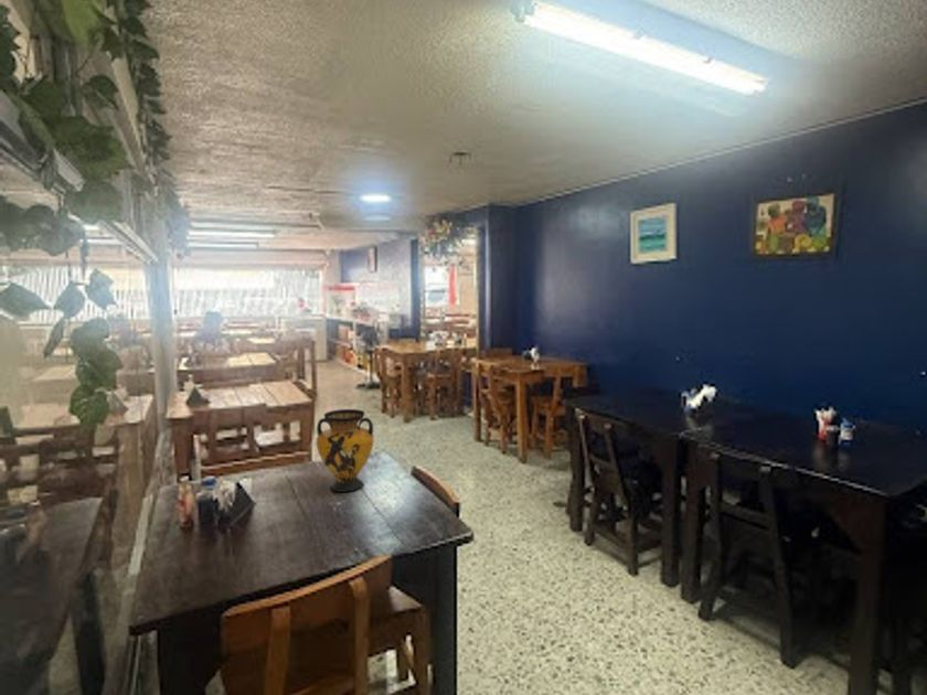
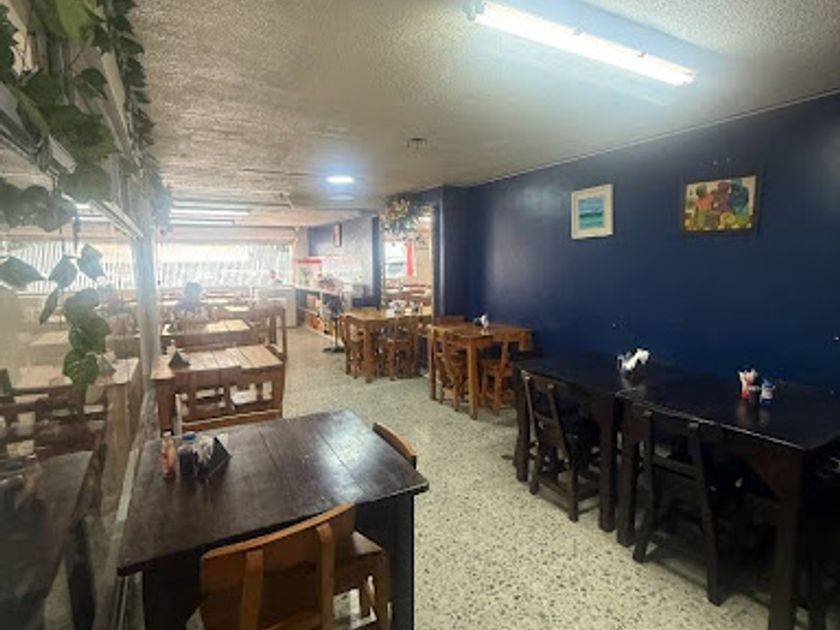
- vase [316,408,374,493]
